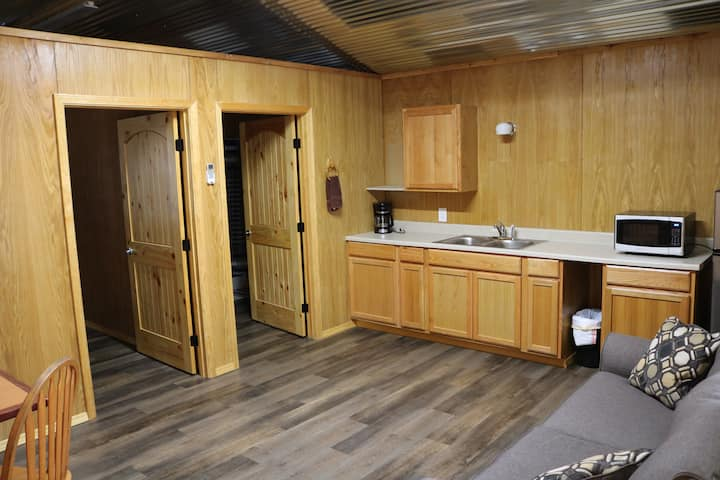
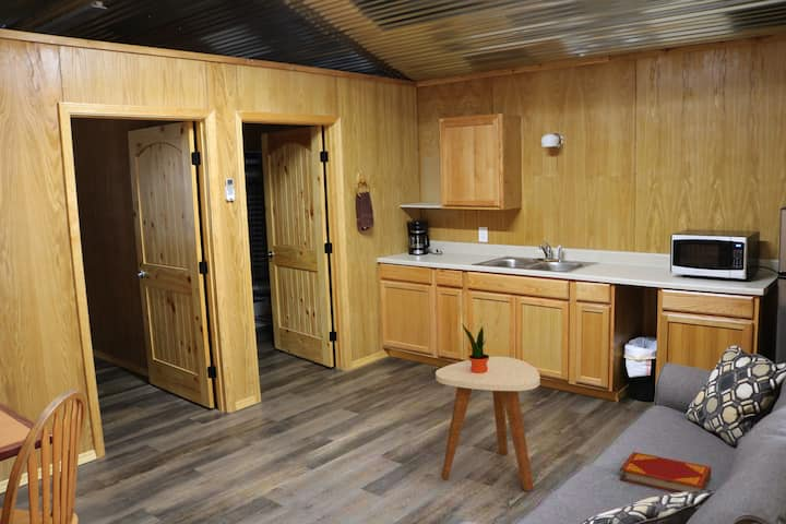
+ side table [434,356,541,492]
+ potted plant [461,322,490,373]
+ hardback book [619,451,712,493]
